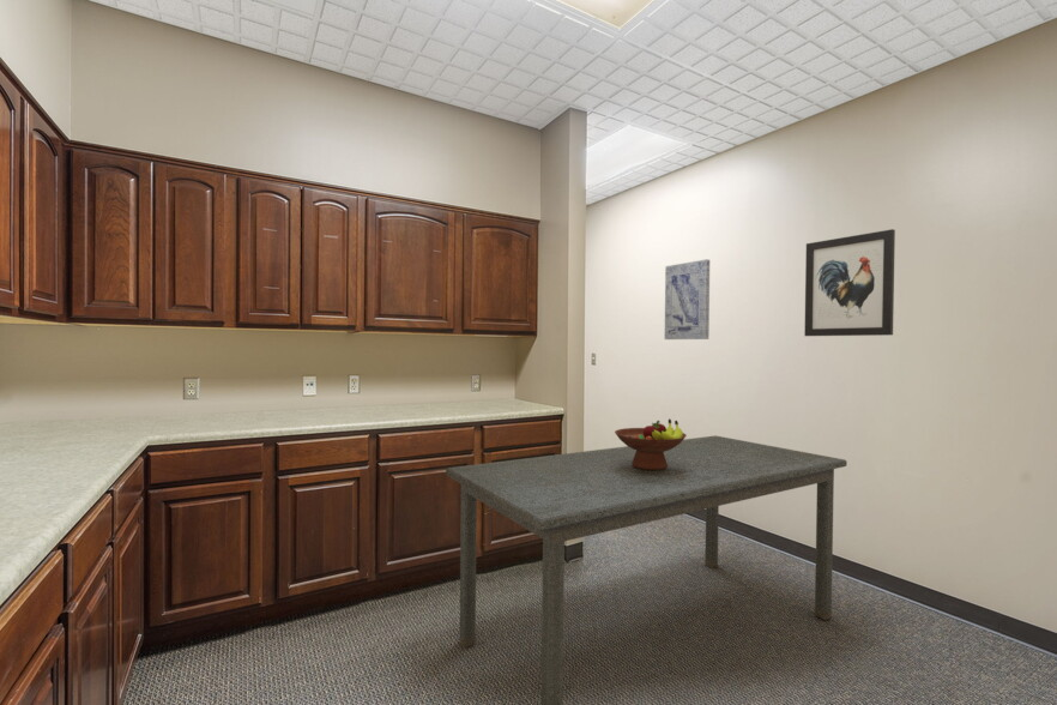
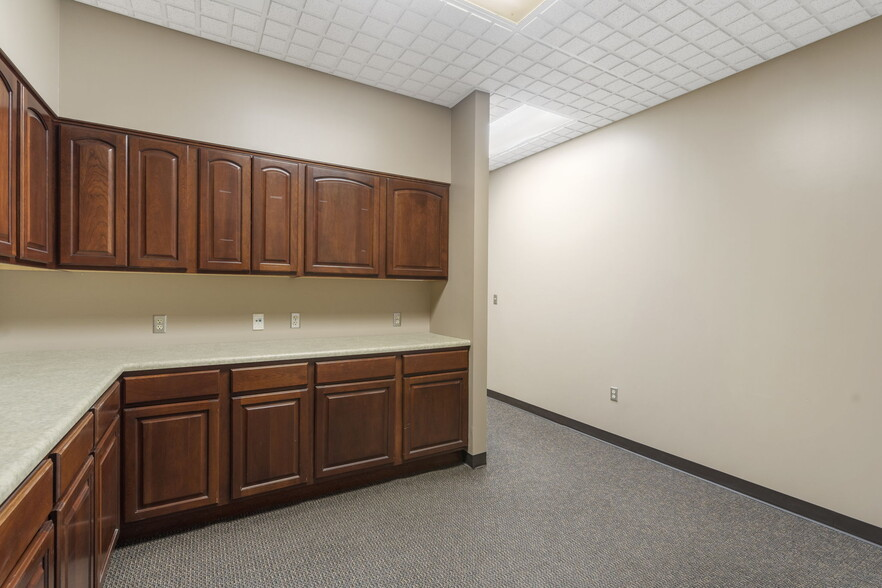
- fruit bowl [614,417,688,470]
- wall art [664,258,711,341]
- wall art [803,228,896,337]
- dining table [445,434,848,705]
